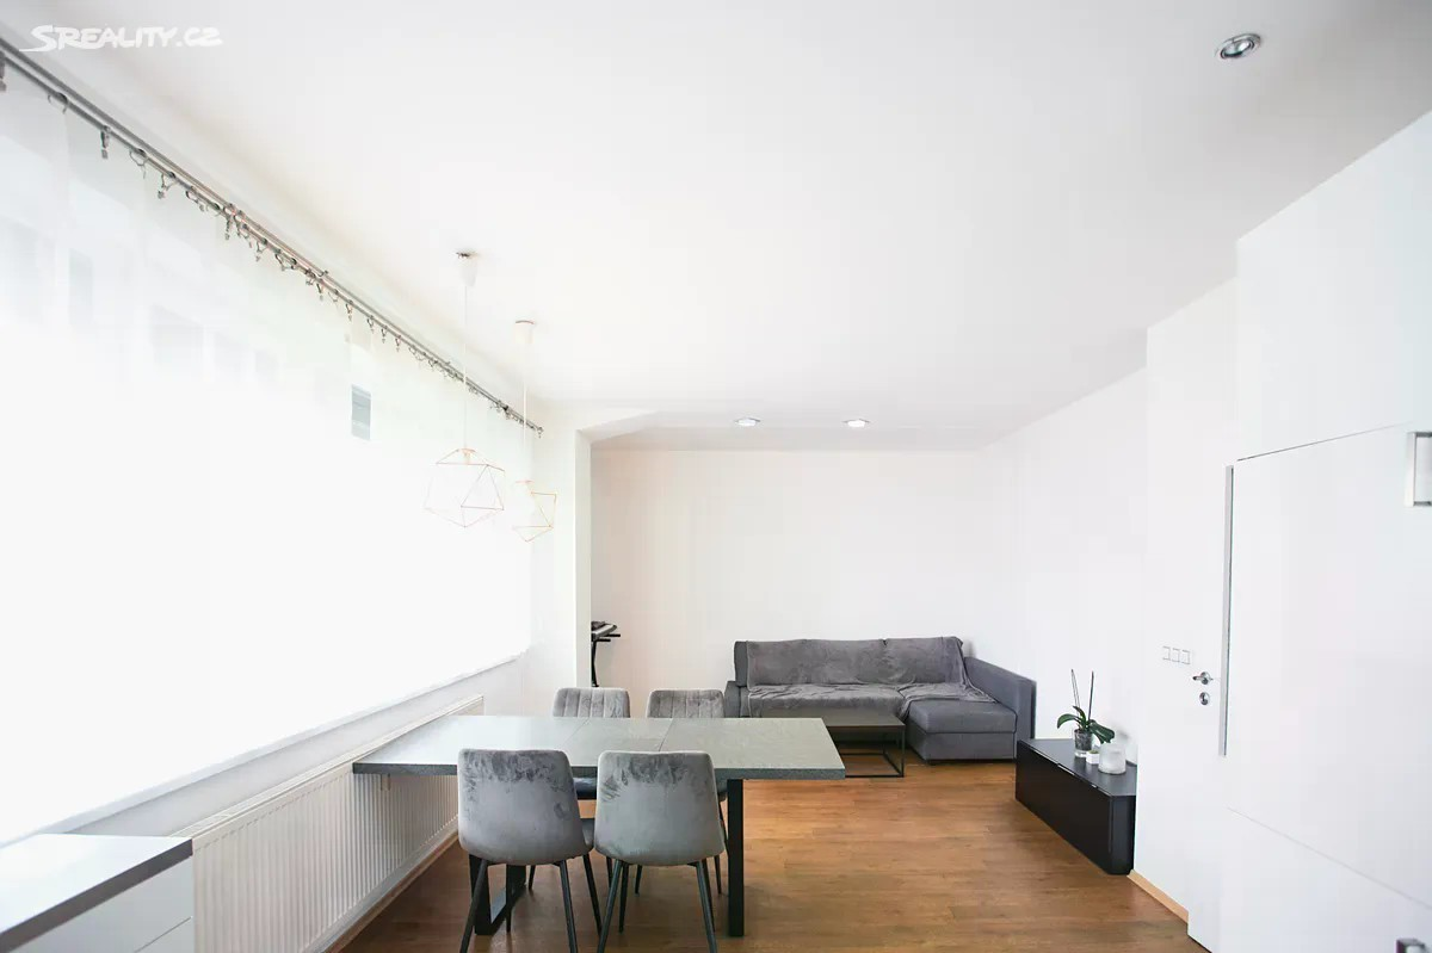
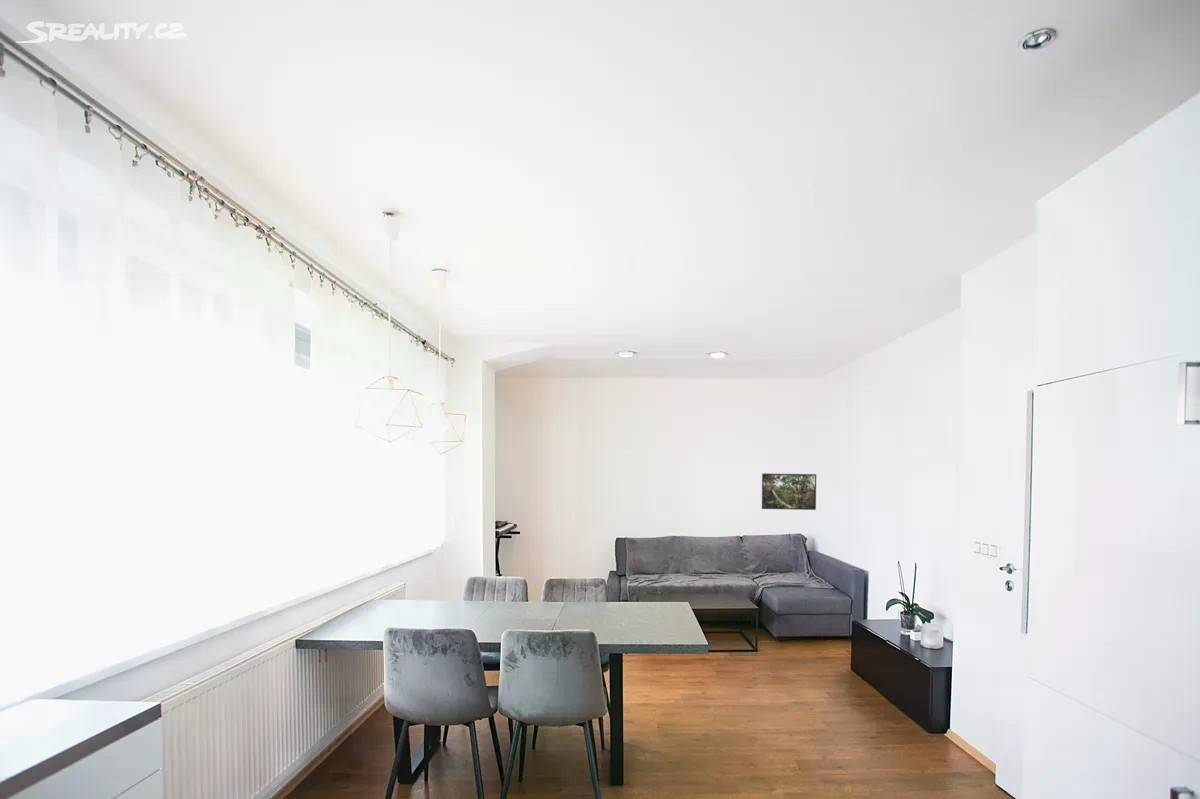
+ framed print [761,472,817,511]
